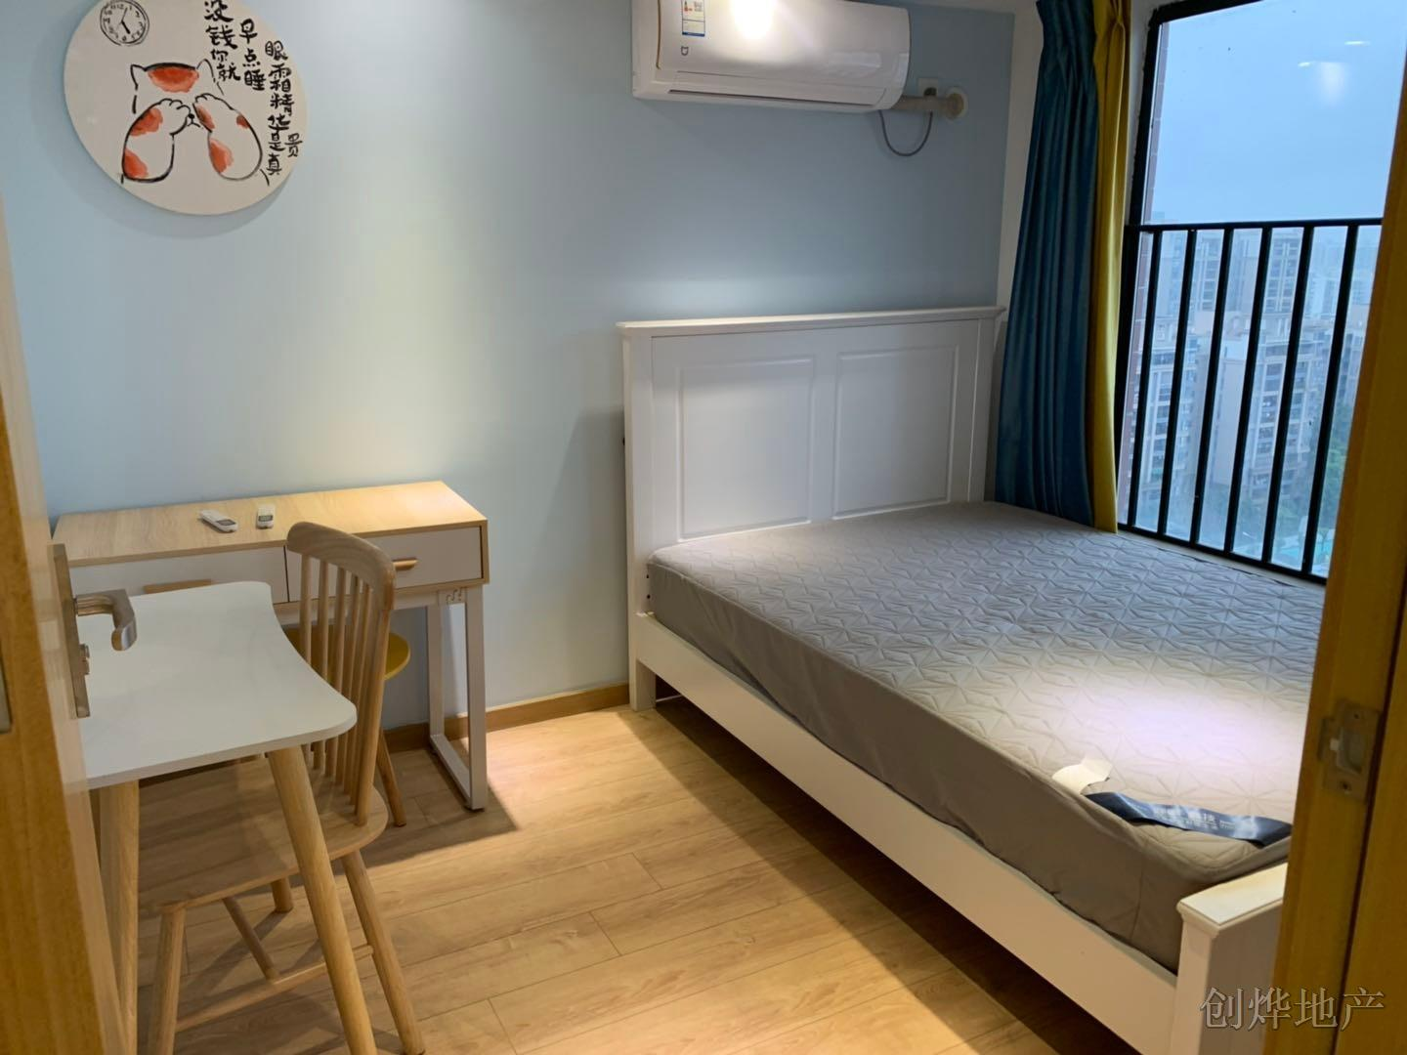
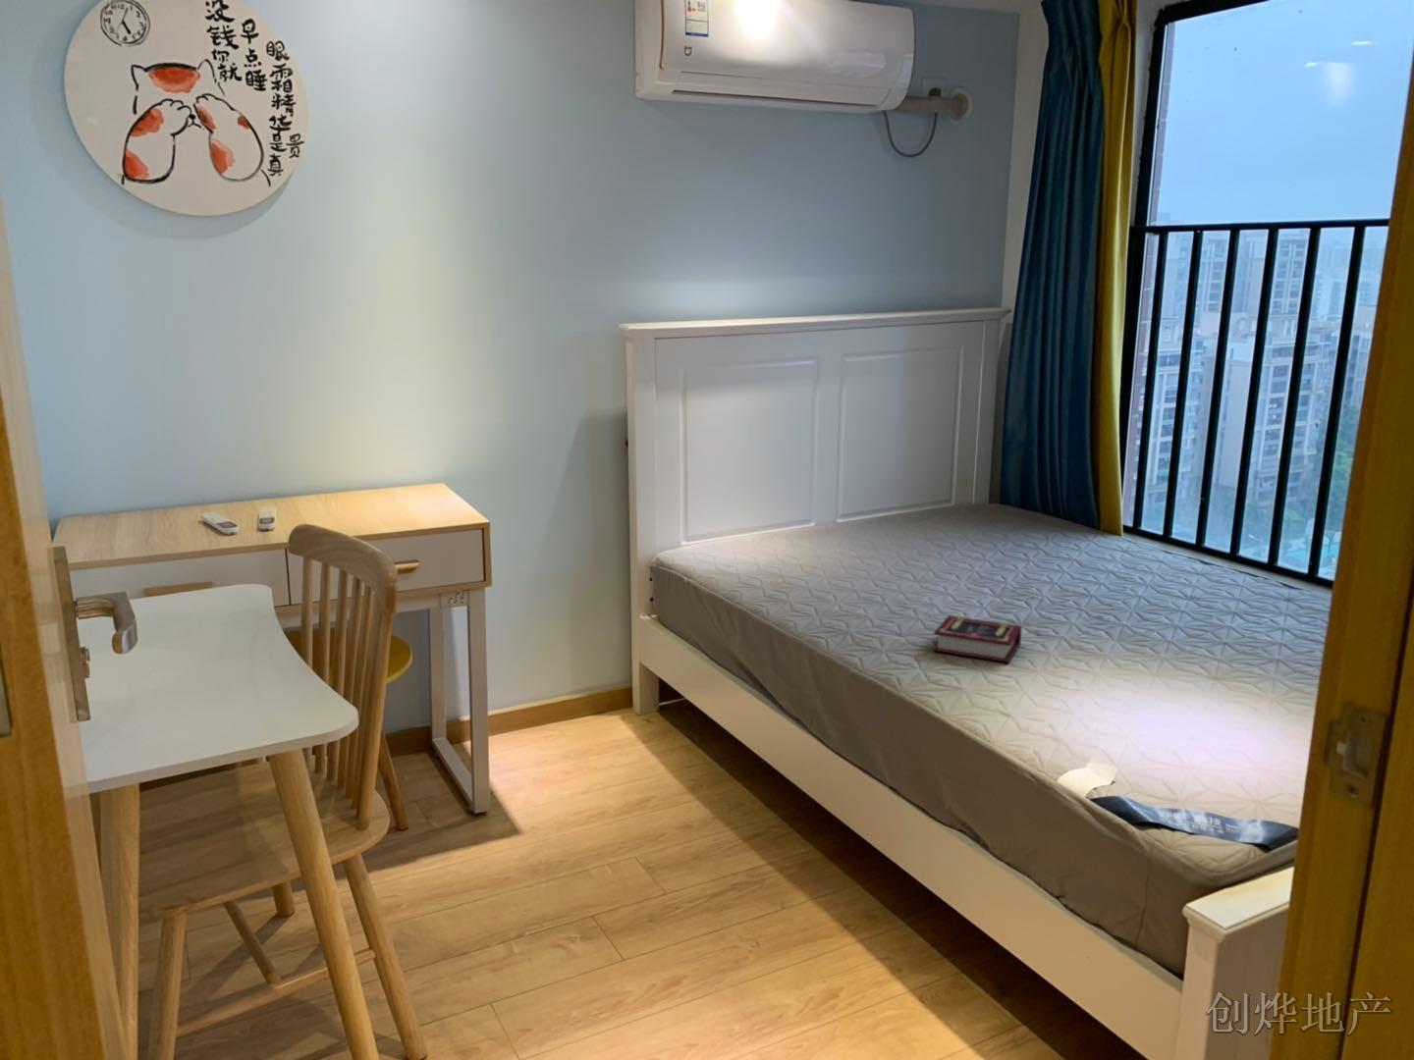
+ book [932,615,1023,664]
